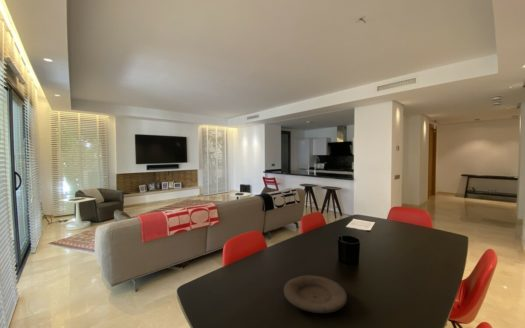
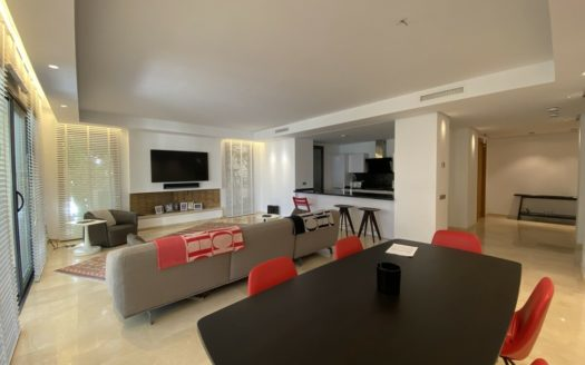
- plate [283,275,348,314]
